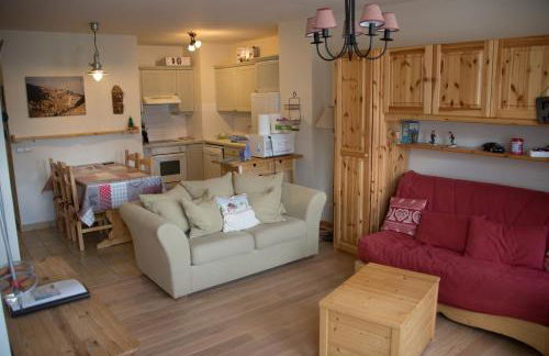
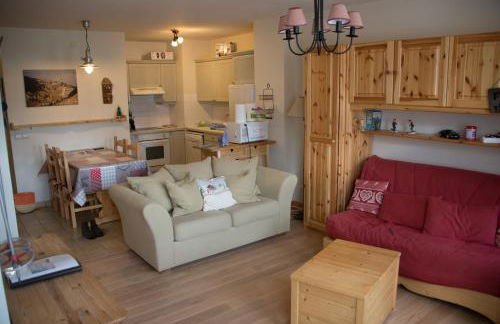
+ boots [80,218,105,240]
+ planter [13,191,37,214]
